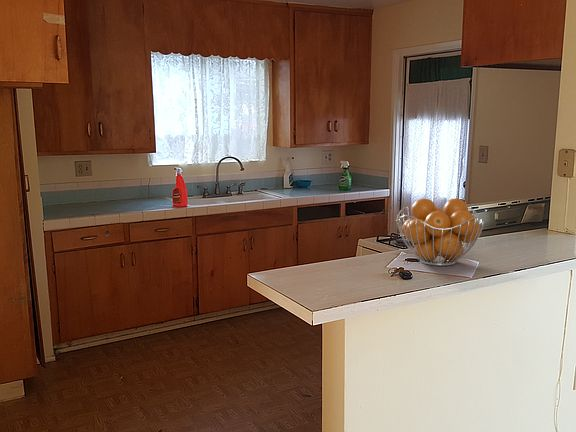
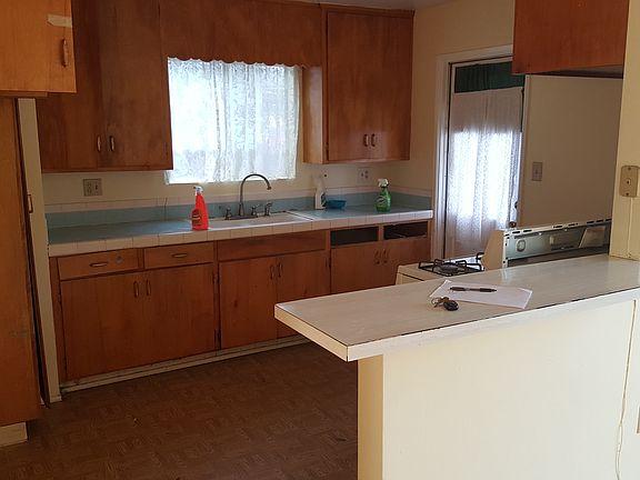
- fruit basket [395,197,485,267]
